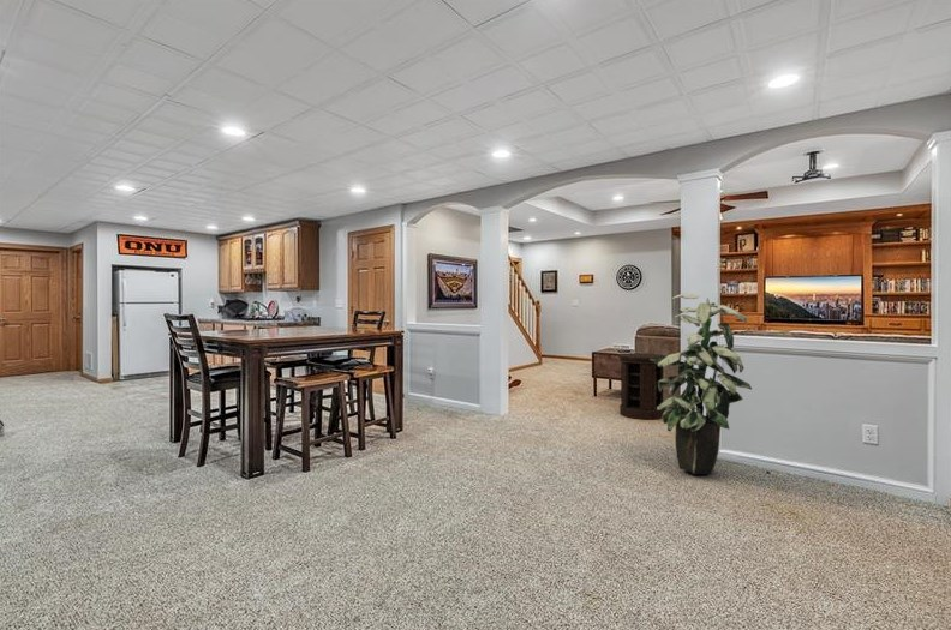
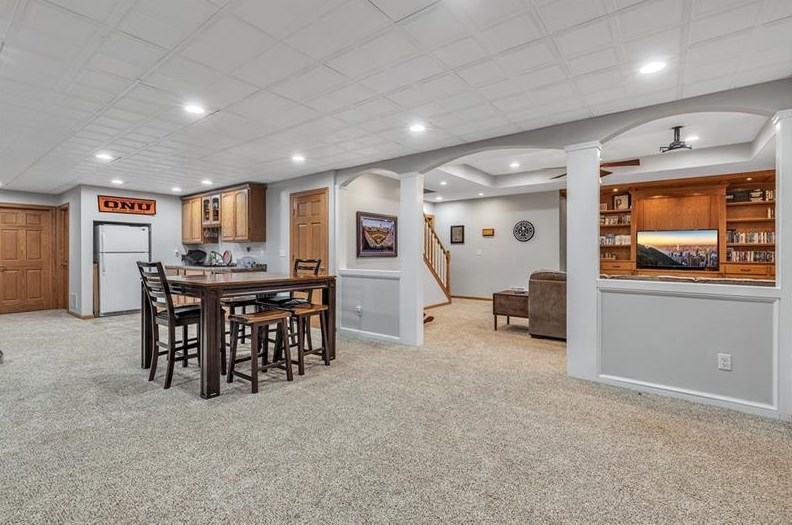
- side table [617,352,668,420]
- indoor plant [650,293,753,475]
